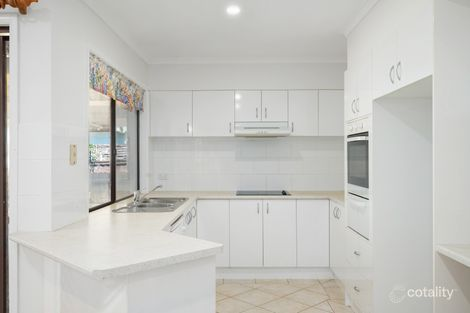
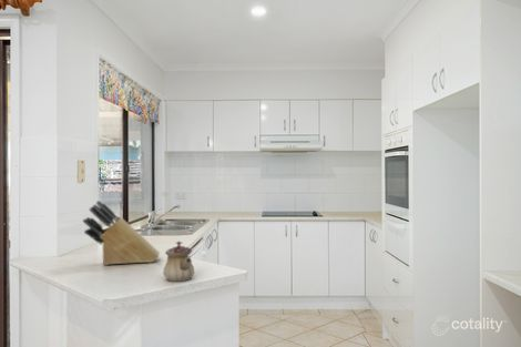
+ knife block [82,200,161,266]
+ teapot [162,241,195,283]
